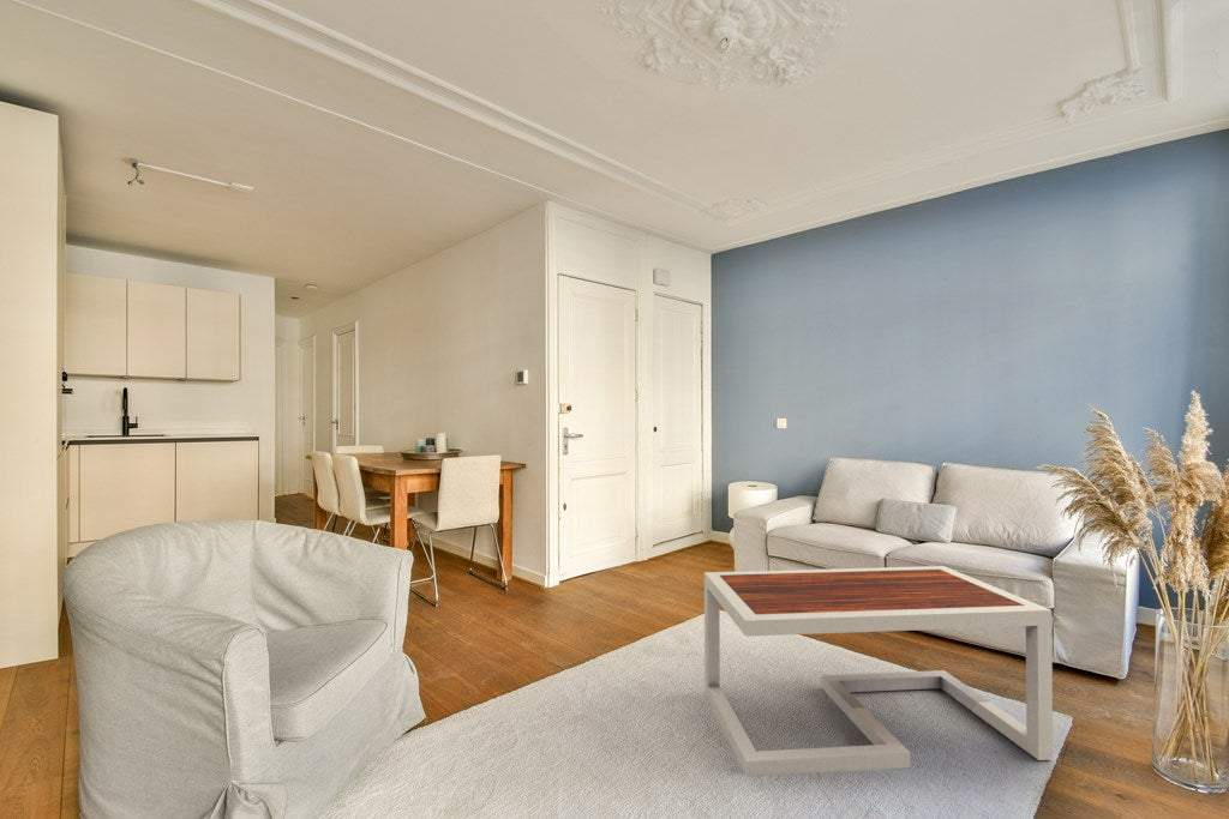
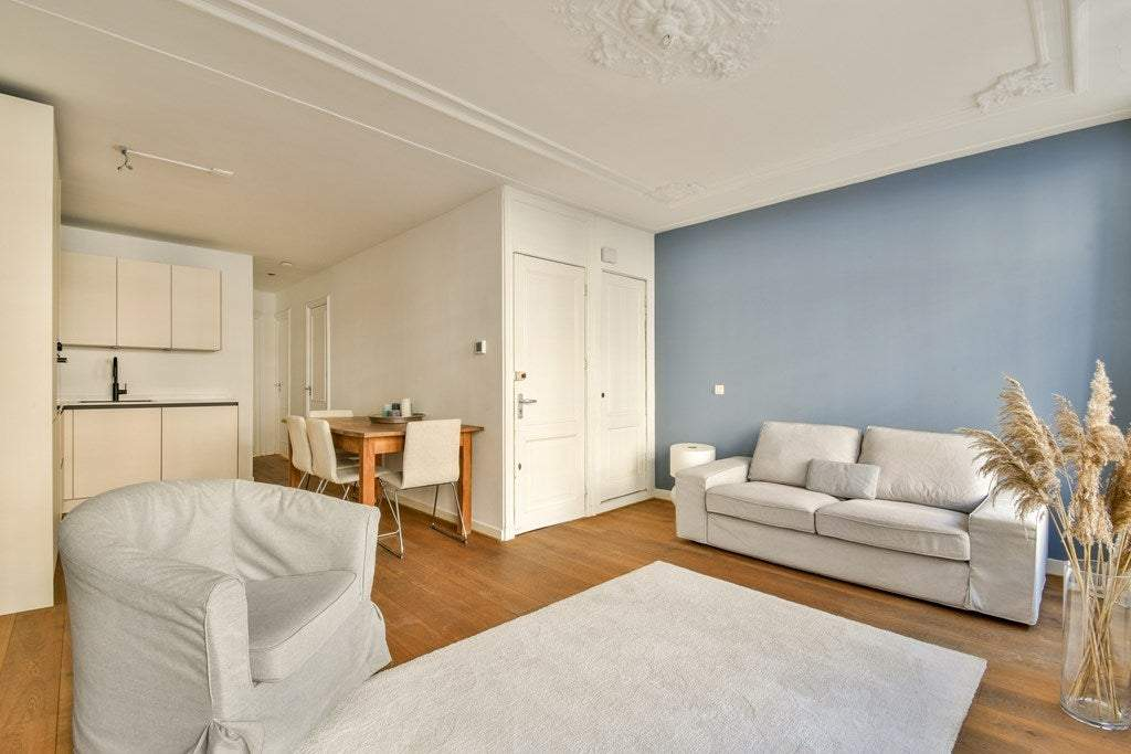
- coffee table [703,565,1054,777]
